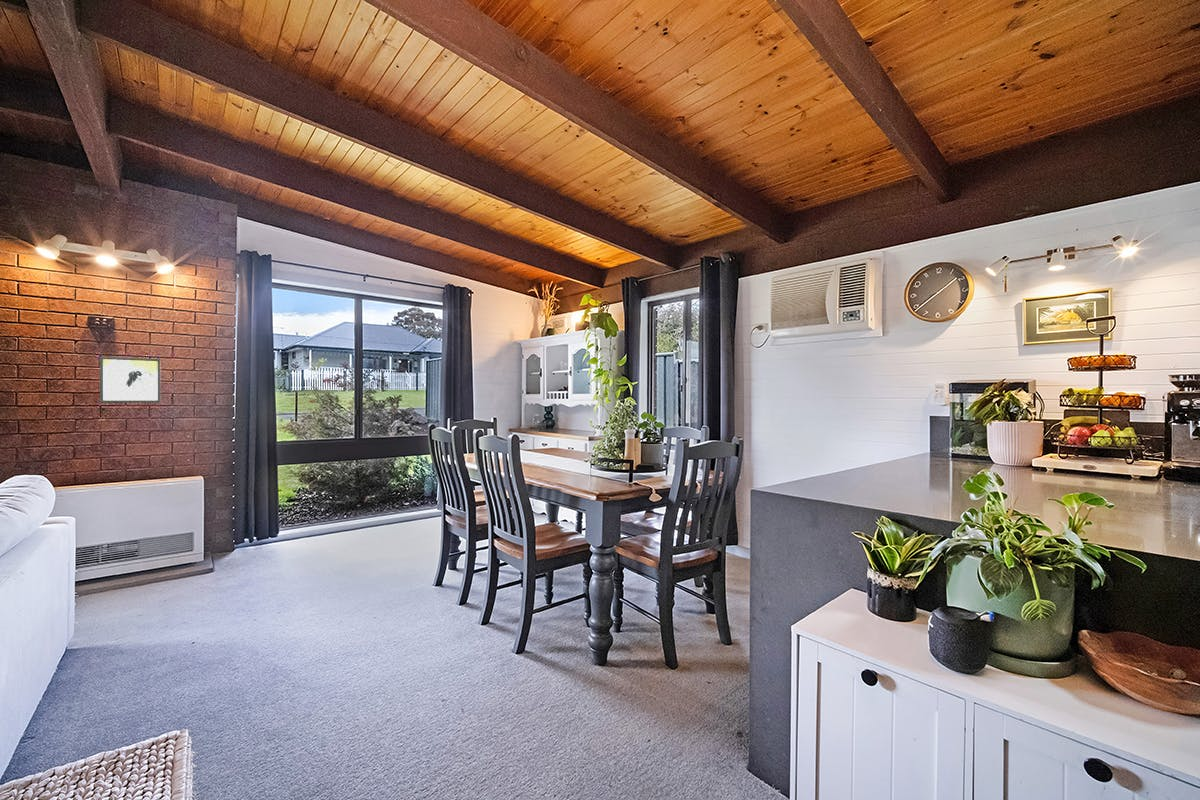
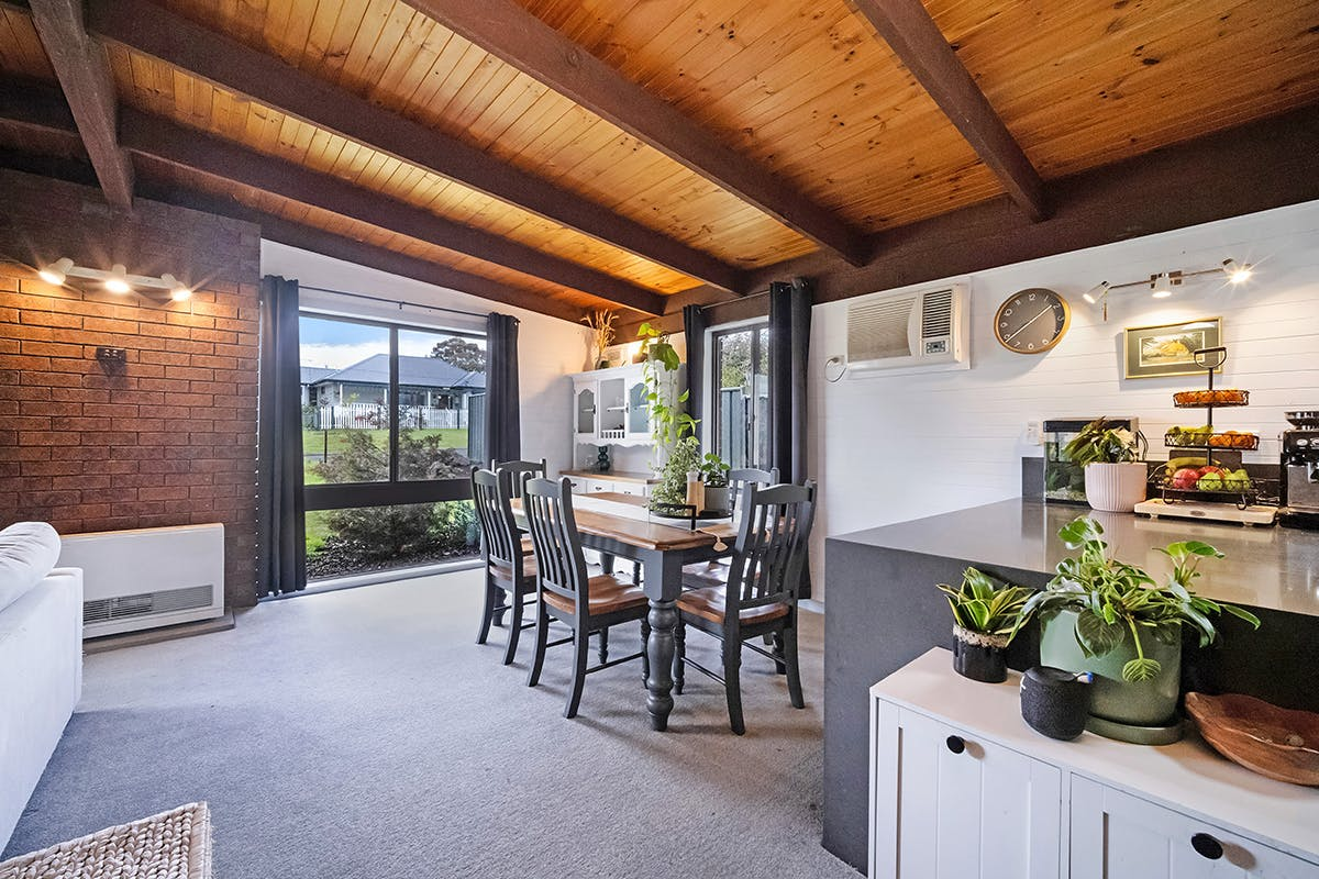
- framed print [99,356,162,403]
